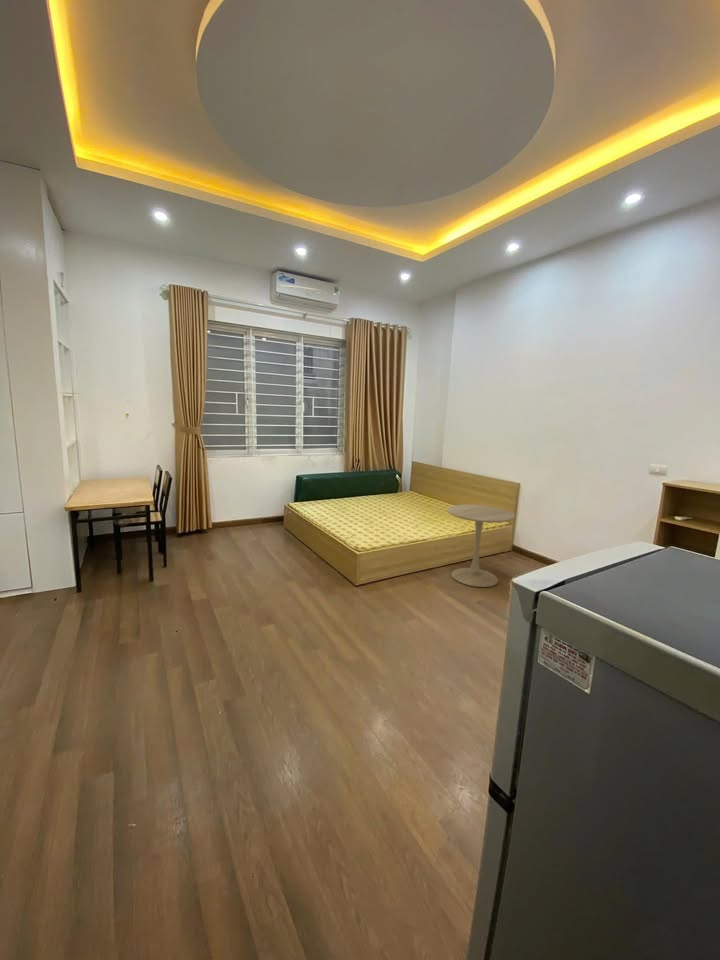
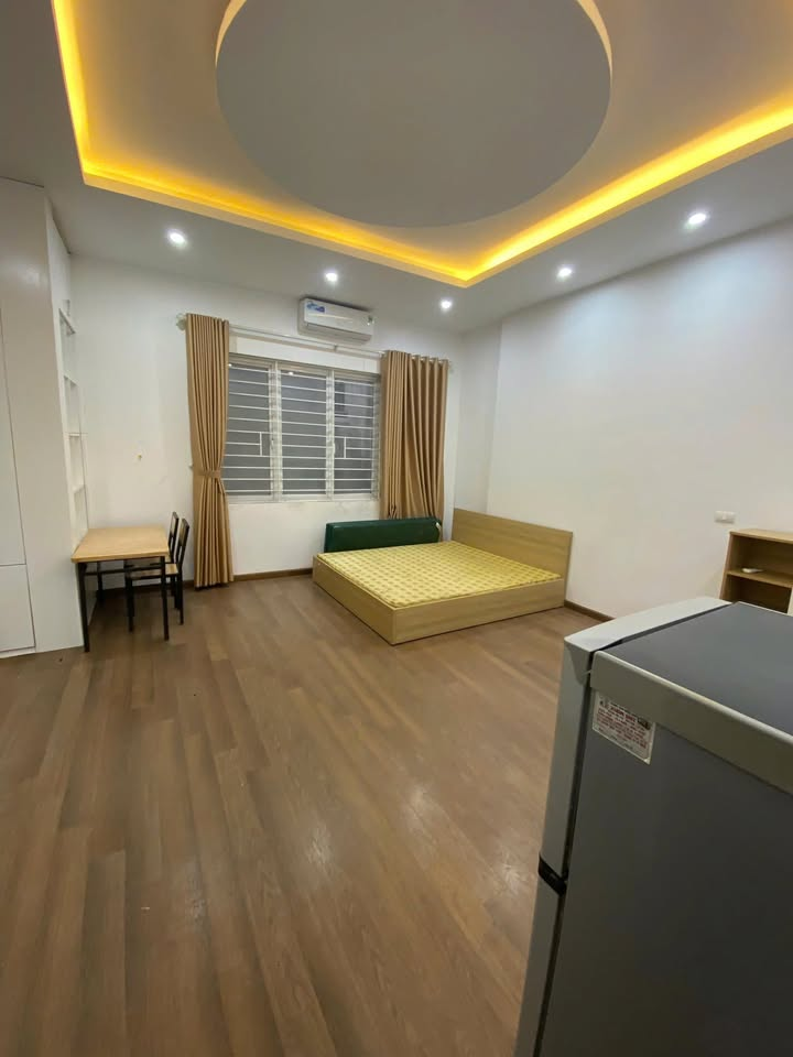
- side table [446,503,516,588]
